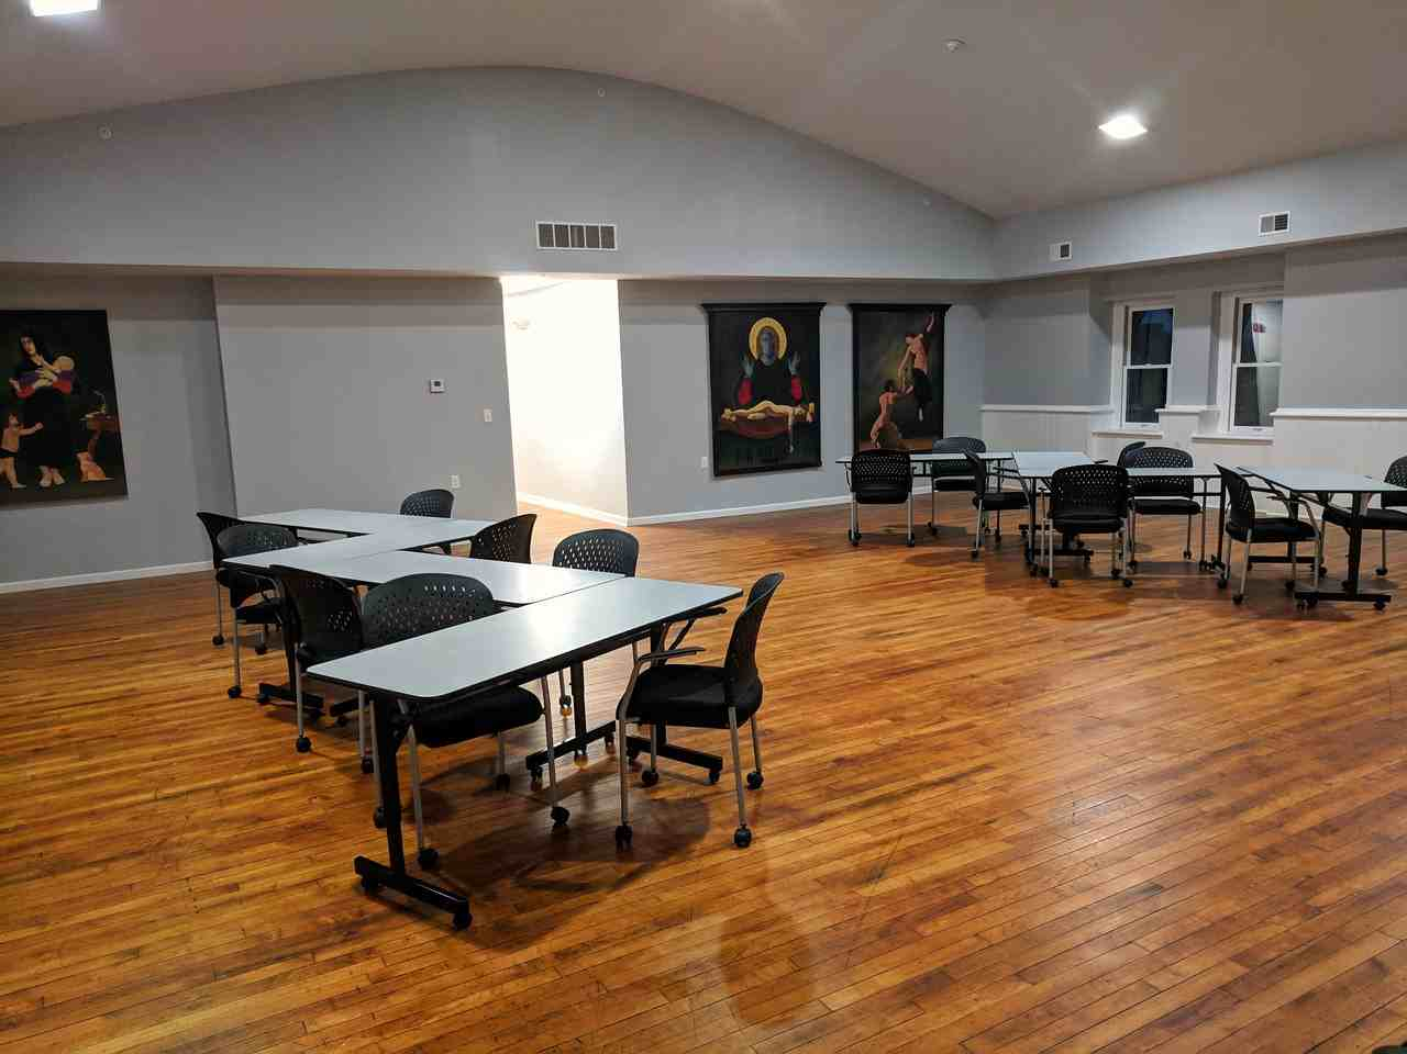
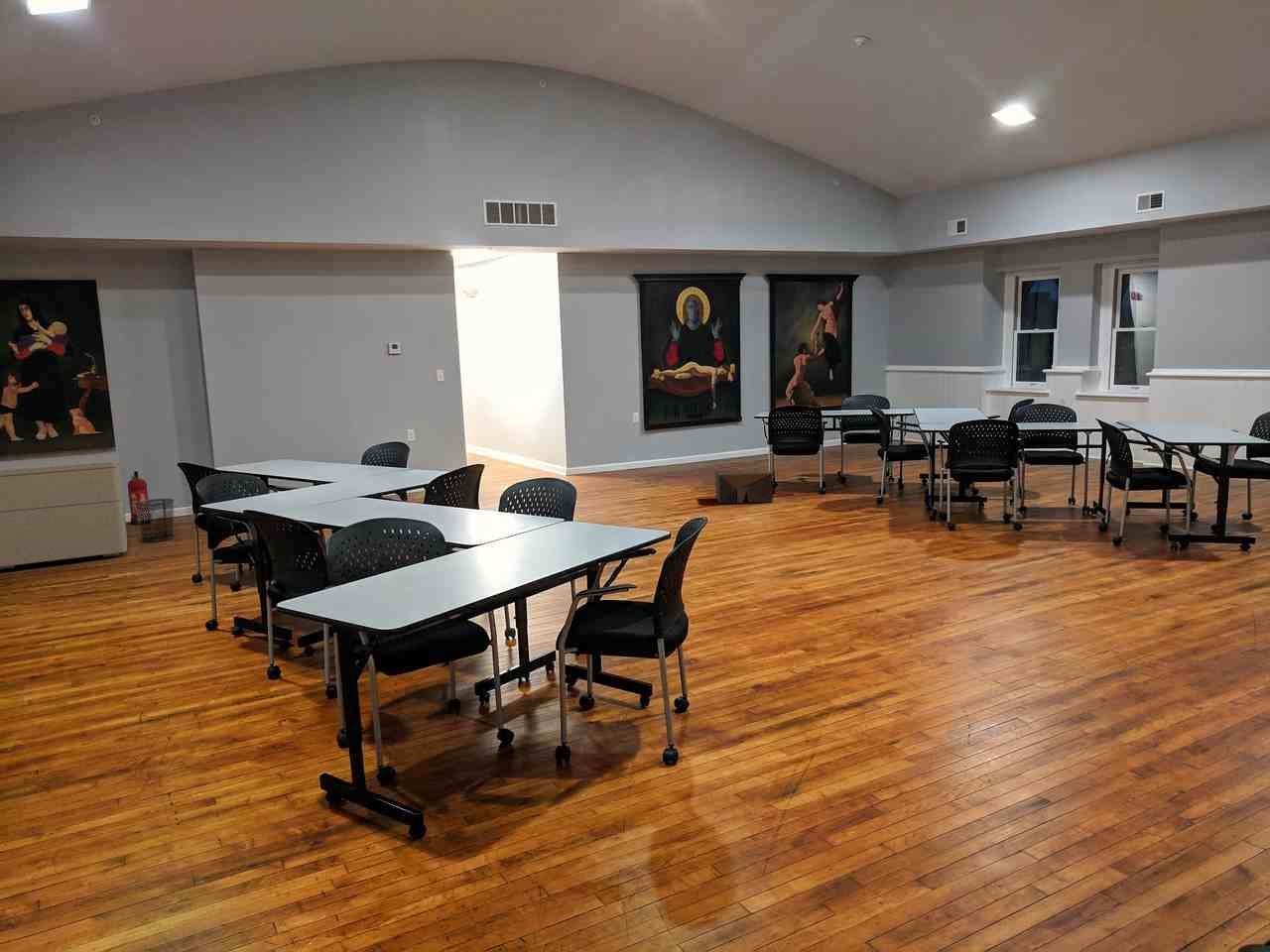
+ trash can [134,498,176,542]
+ nightstand [0,452,128,570]
+ cardboard box [714,468,774,505]
+ fire extinguisher [126,470,153,526]
